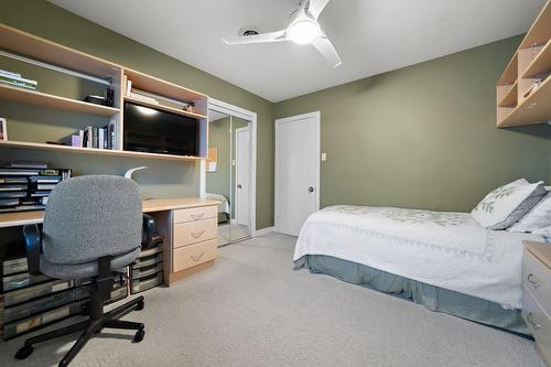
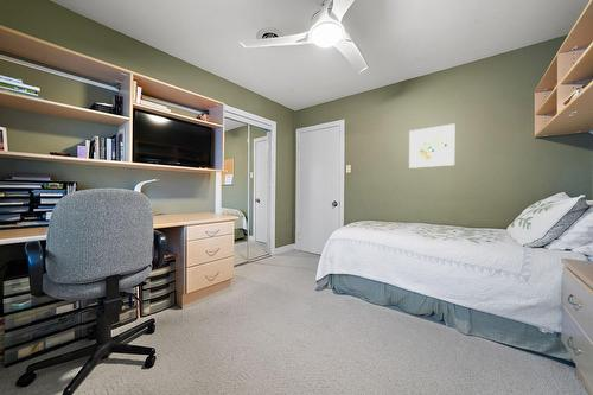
+ wall art [408,122,457,170]
